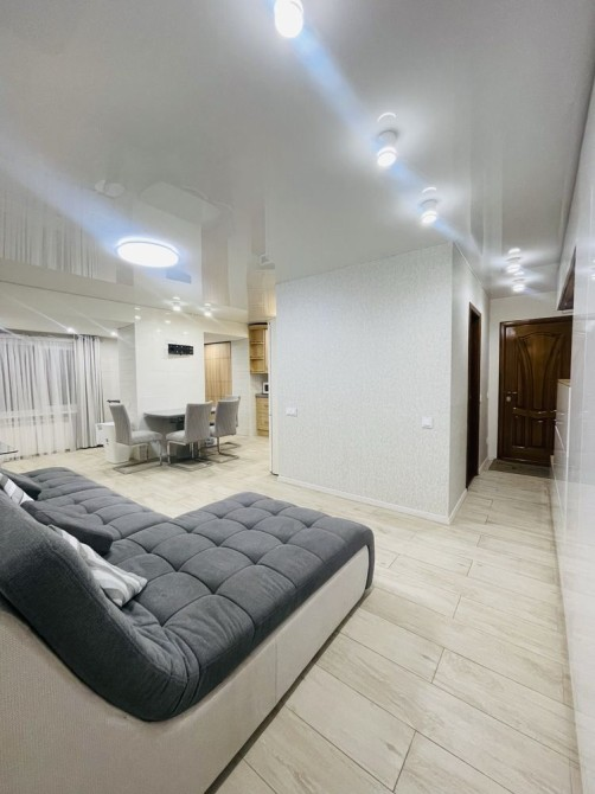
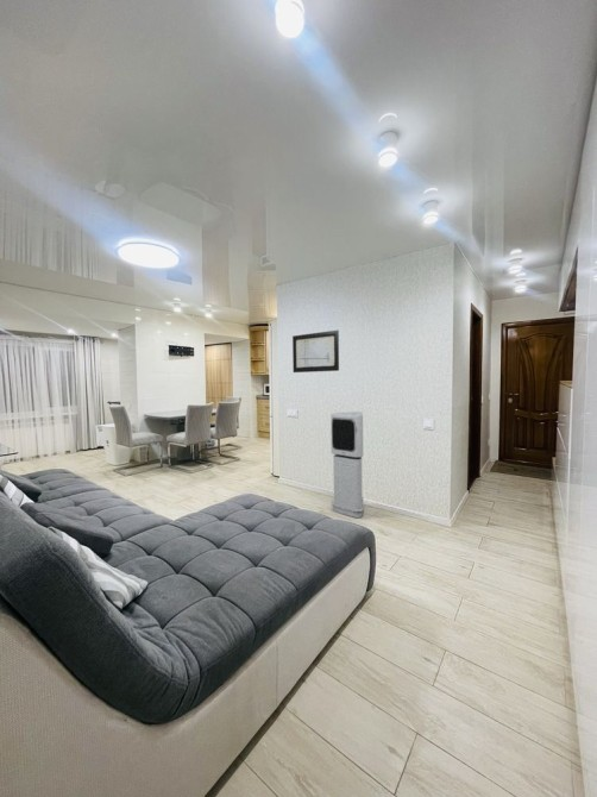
+ wall art [291,330,340,374]
+ air purifier [329,410,365,519]
